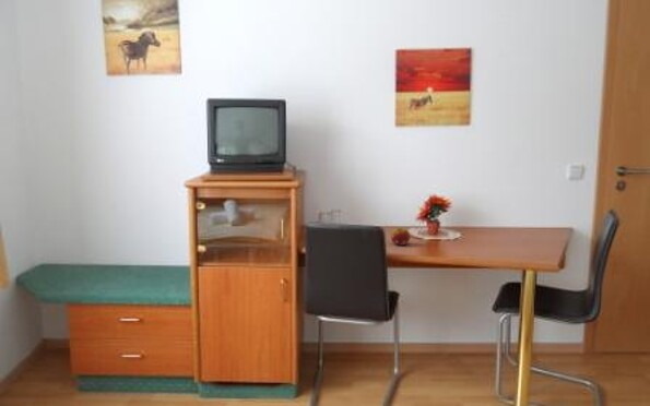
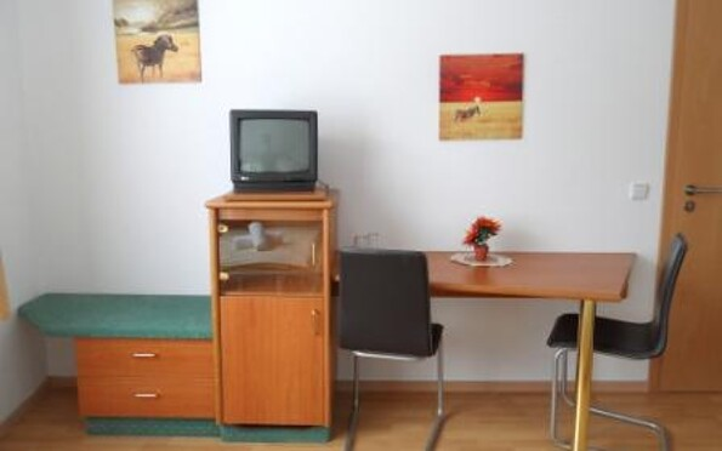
- fruit [390,227,412,247]
